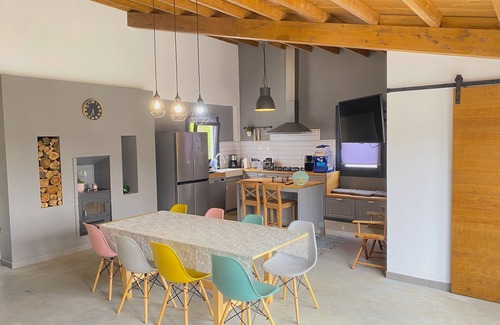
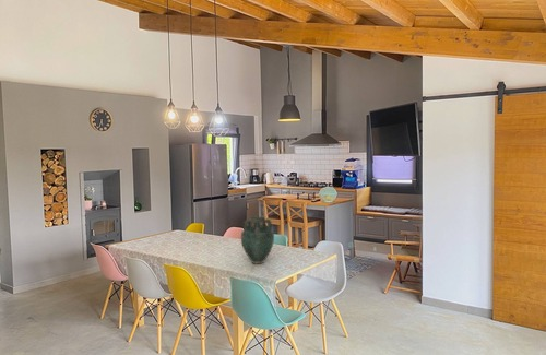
+ vase [240,216,275,264]
